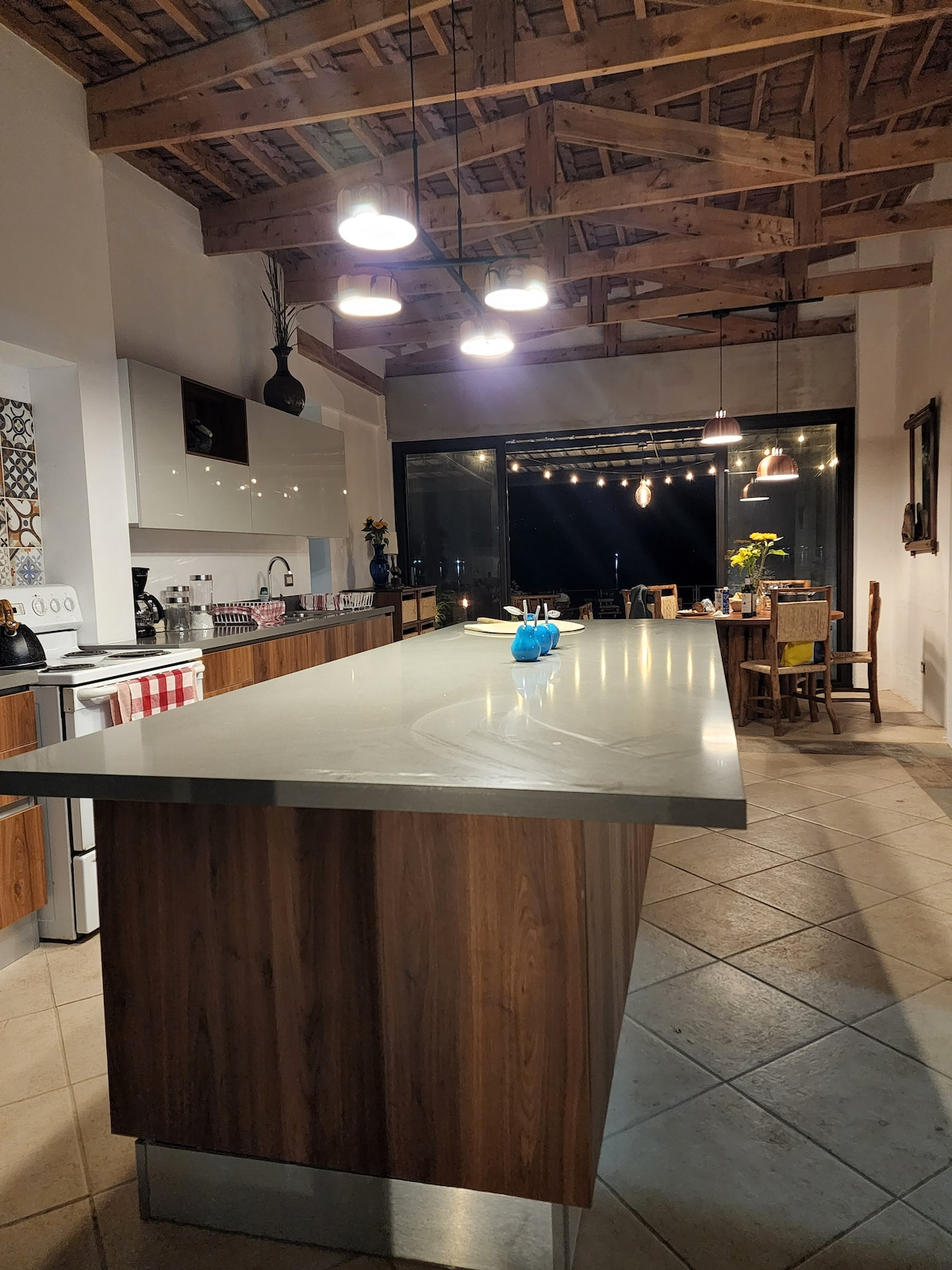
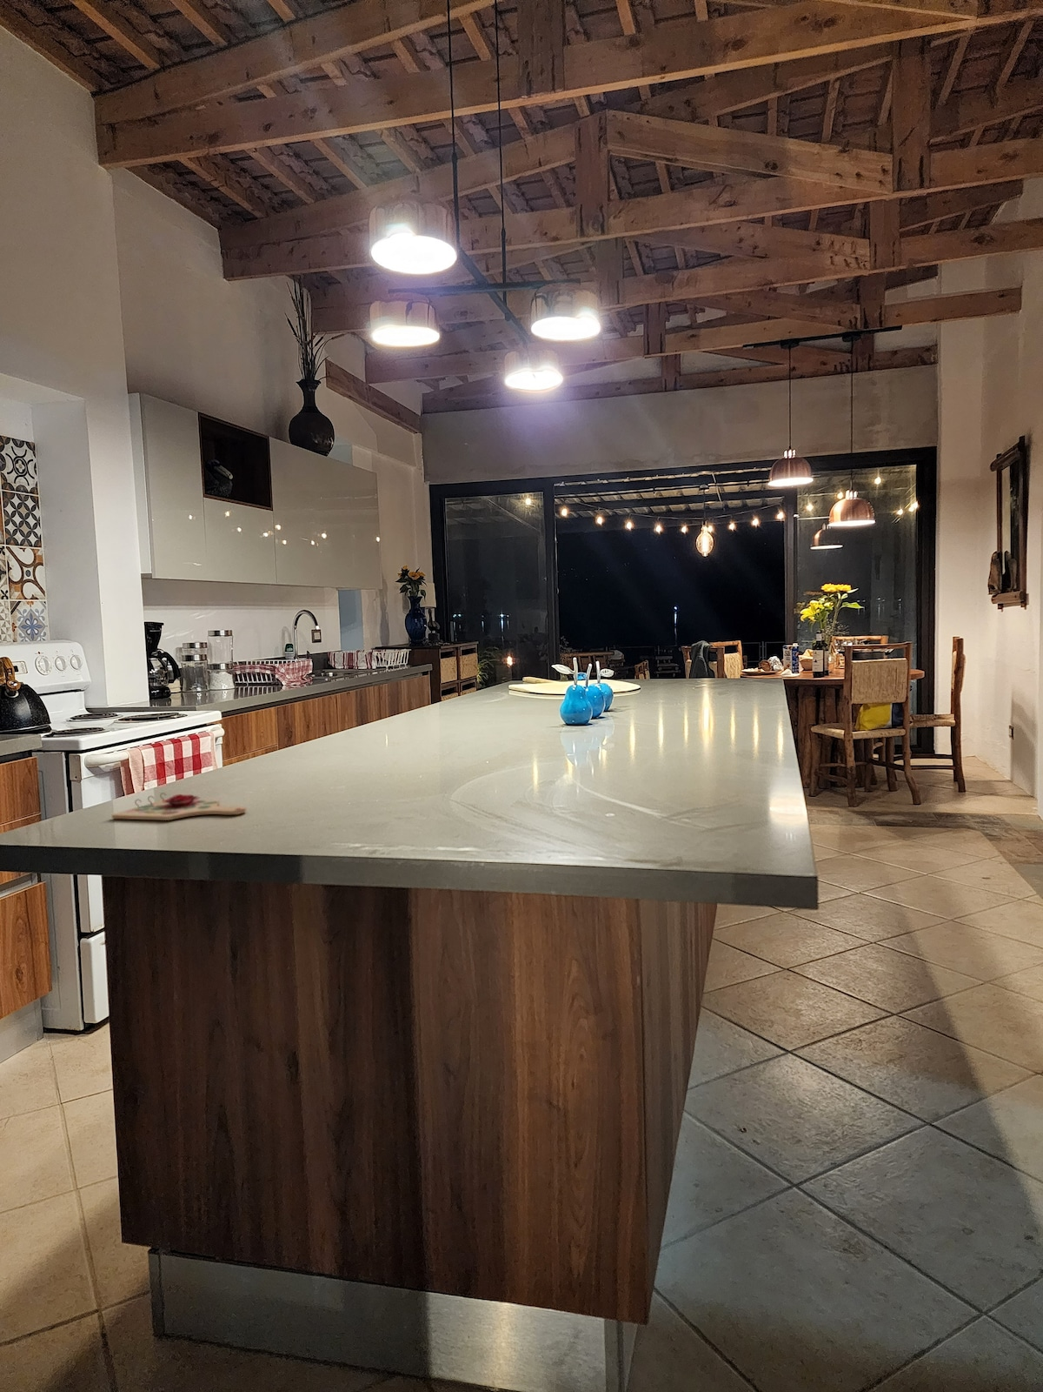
+ cutting board [112,791,248,821]
